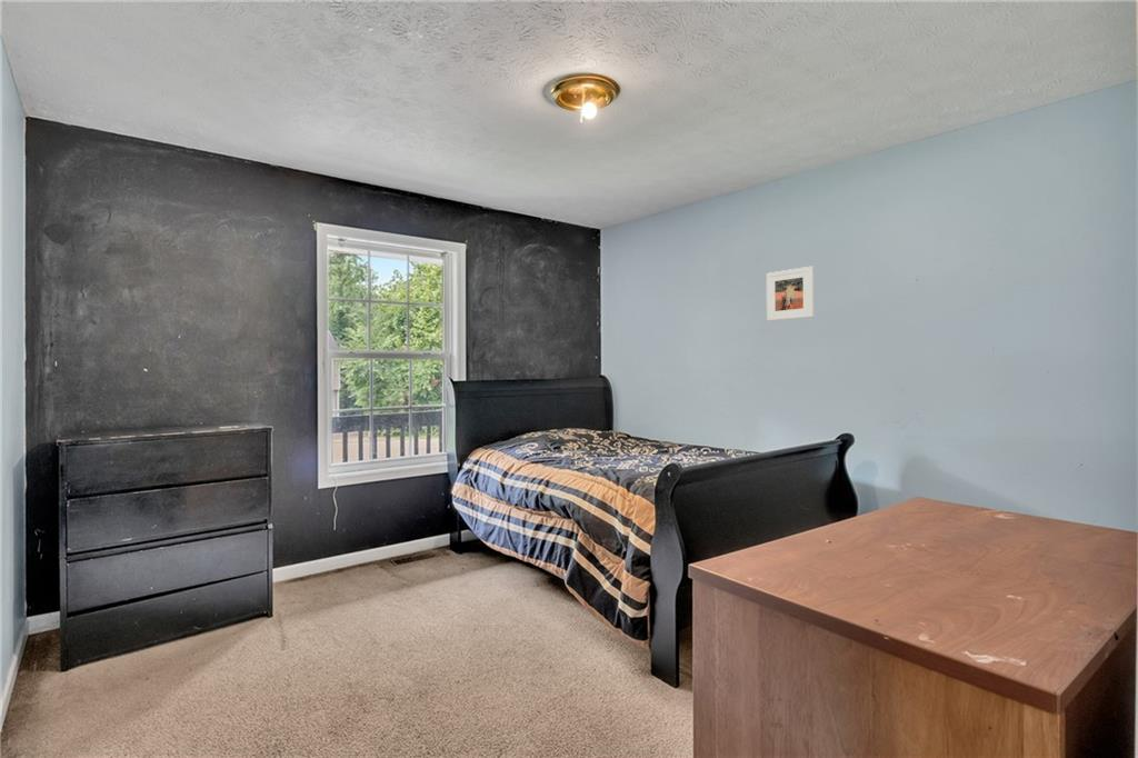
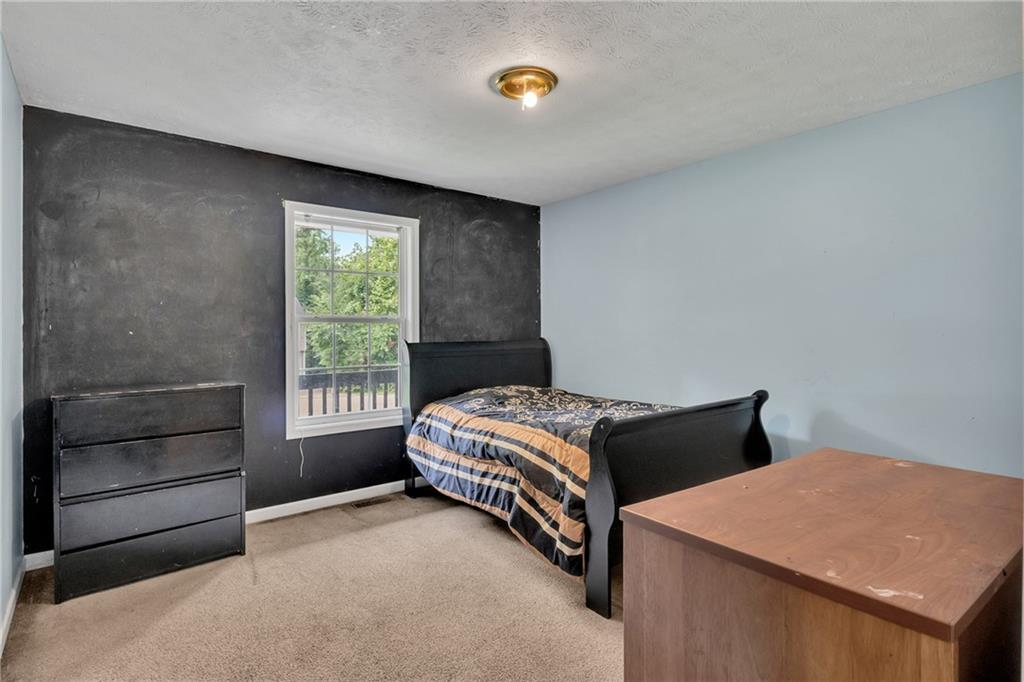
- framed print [766,266,815,322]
